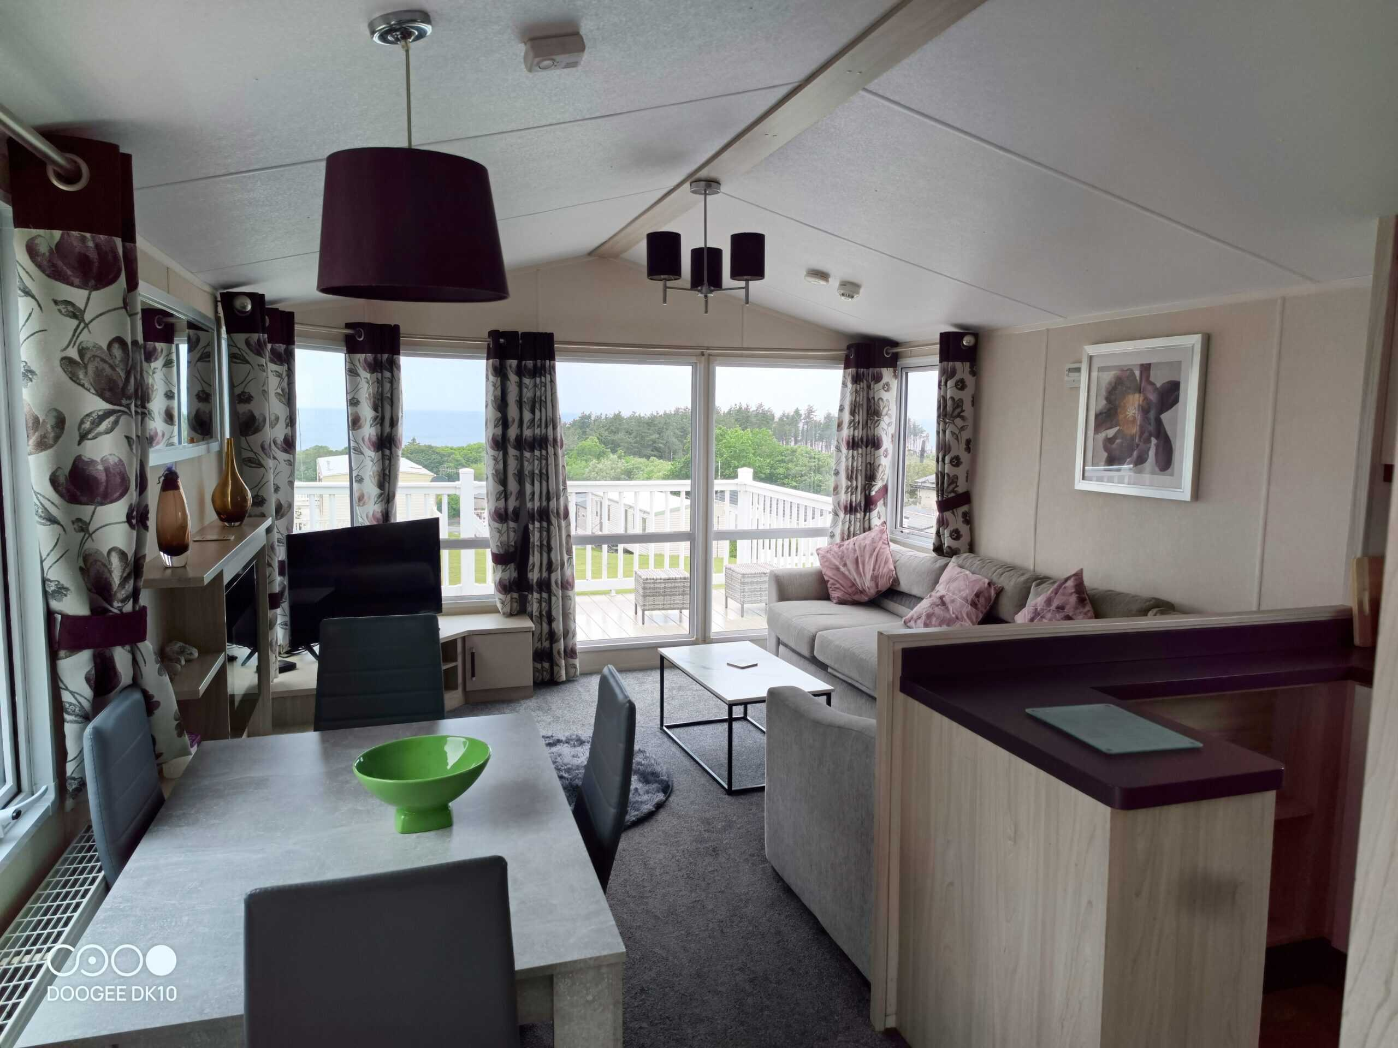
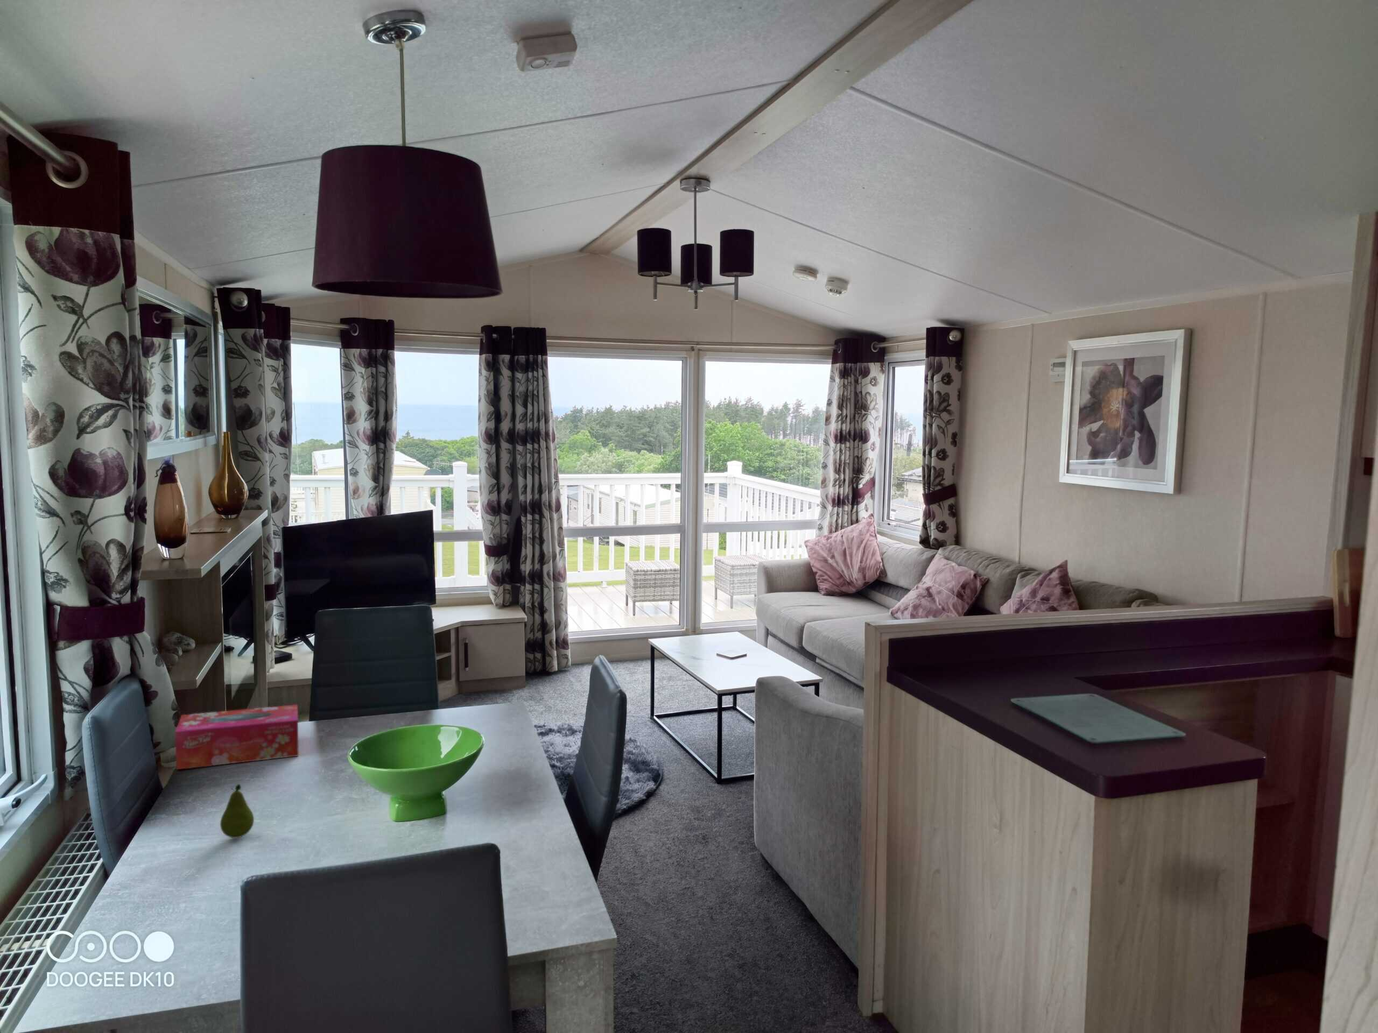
+ fruit [219,782,255,839]
+ tissue box [175,704,299,770]
